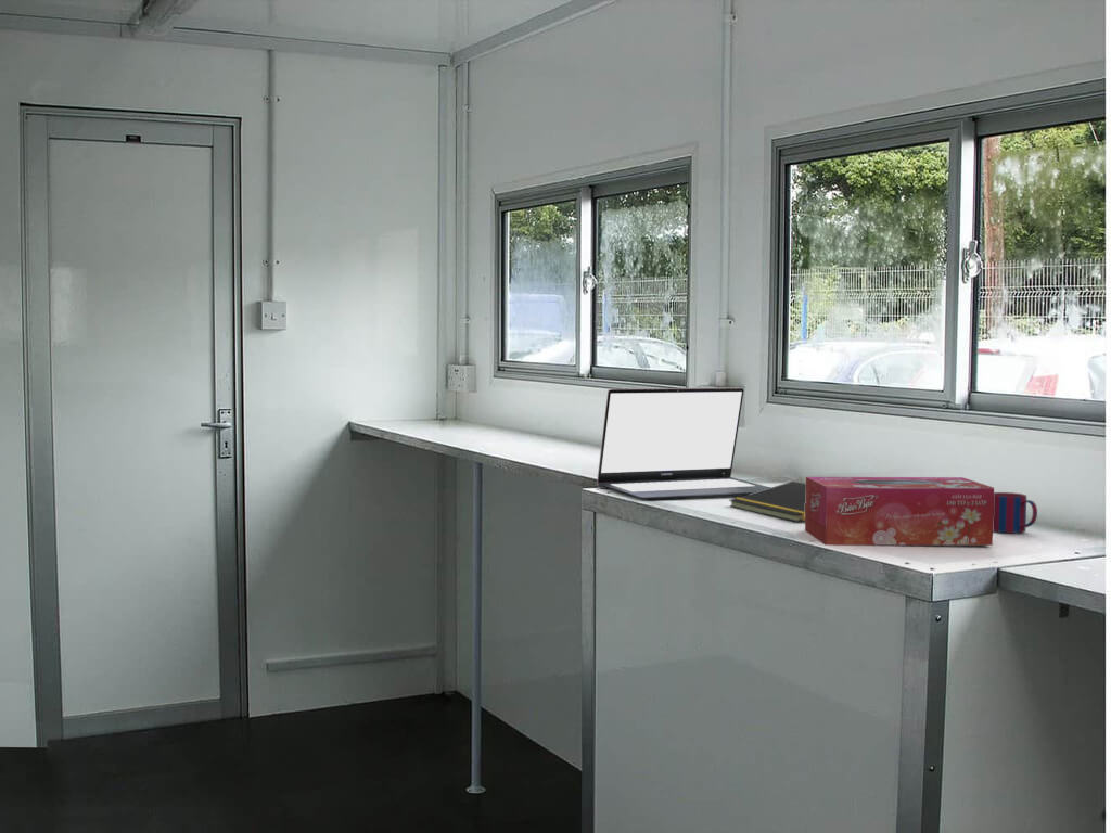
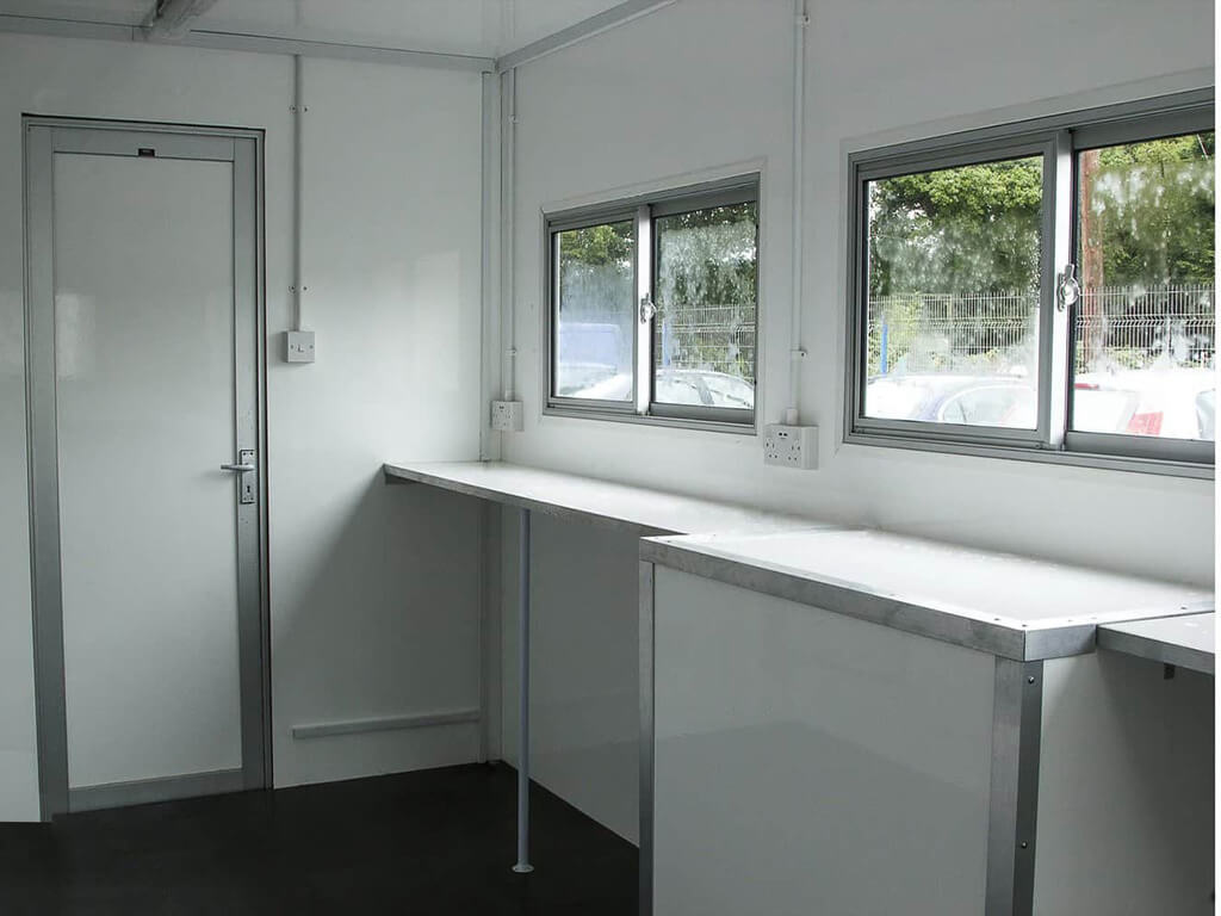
- laptop [596,386,771,500]
- mug [993,491,1038,534]
- tissue box [804,476,995,547]
- notepad [728,480,806,523]
